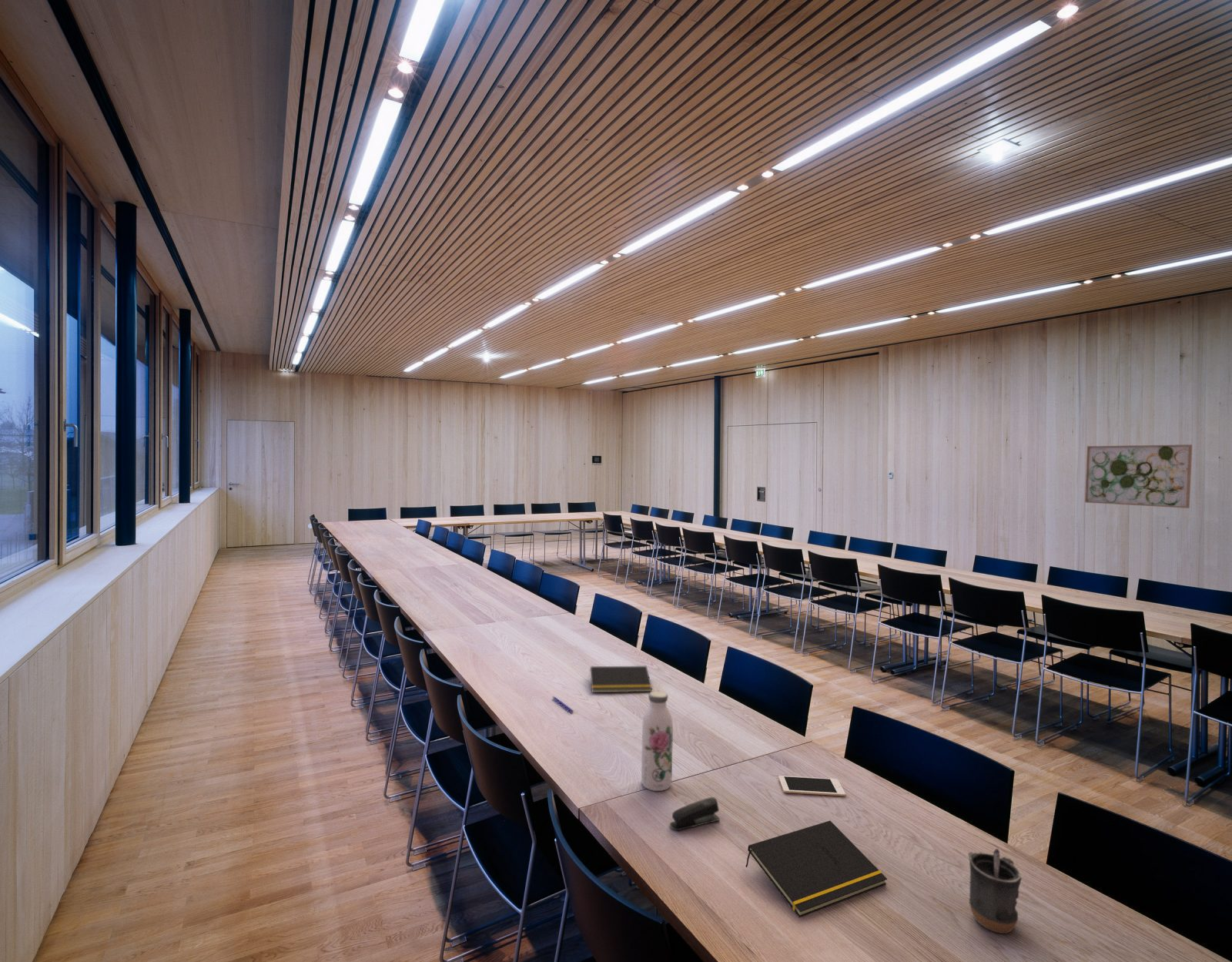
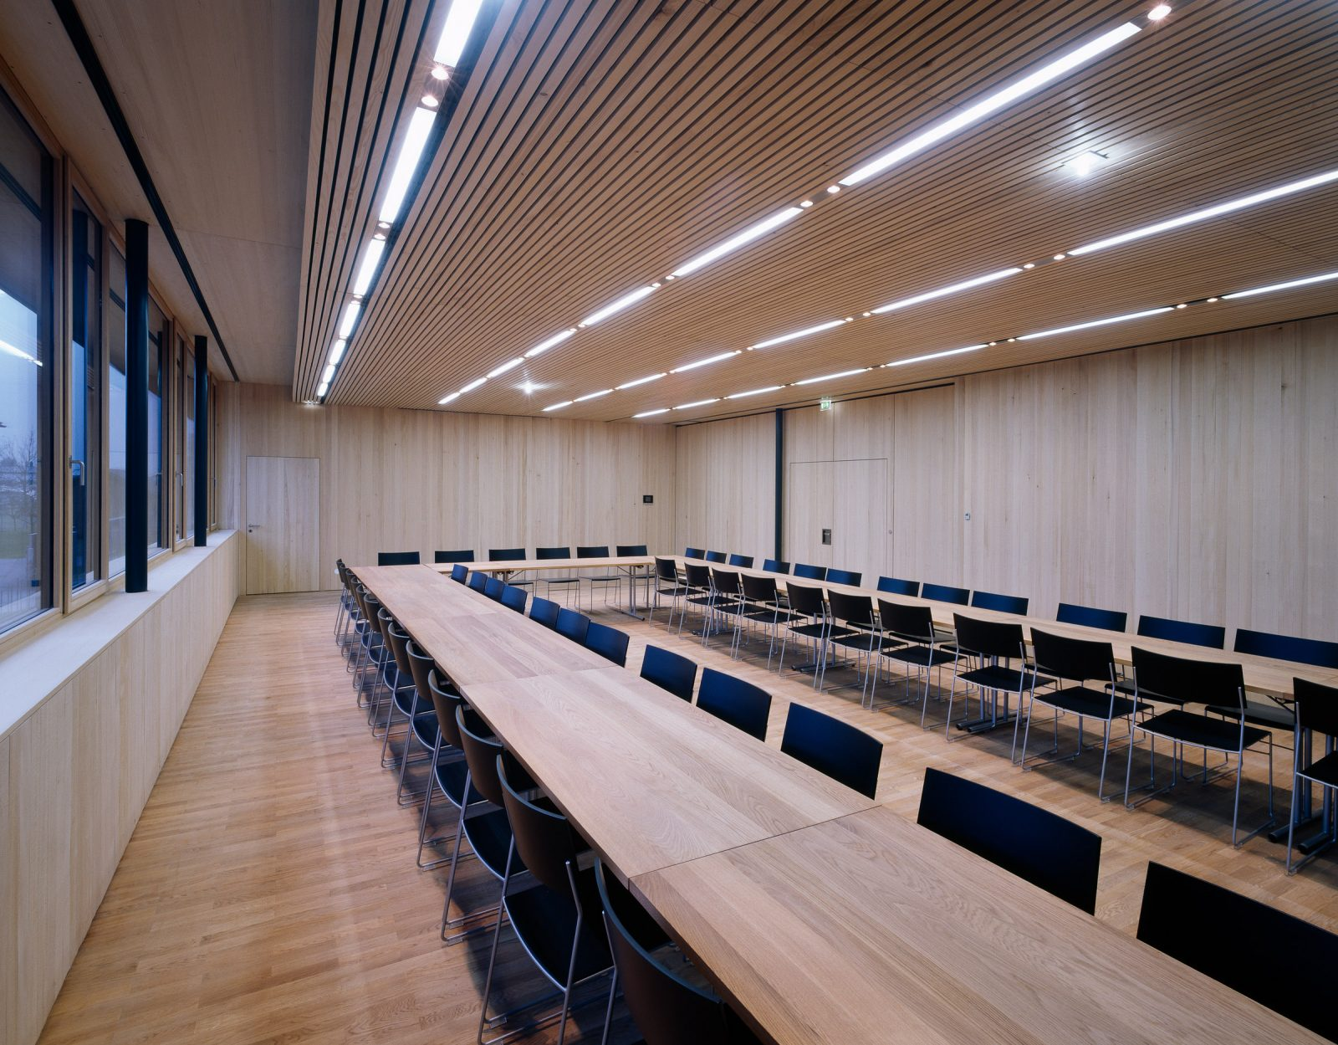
- water bottle [641,690,674,792]
- mug [967,848,1023,934]
- notepad [745,820,888,918]
- notepad [588,665,653,693]
- stapler [669,796,721,831]
- wall art [1084,444,1193,509]
- cell phone [778,775,846,797]
- pen [551,696,574,713]
